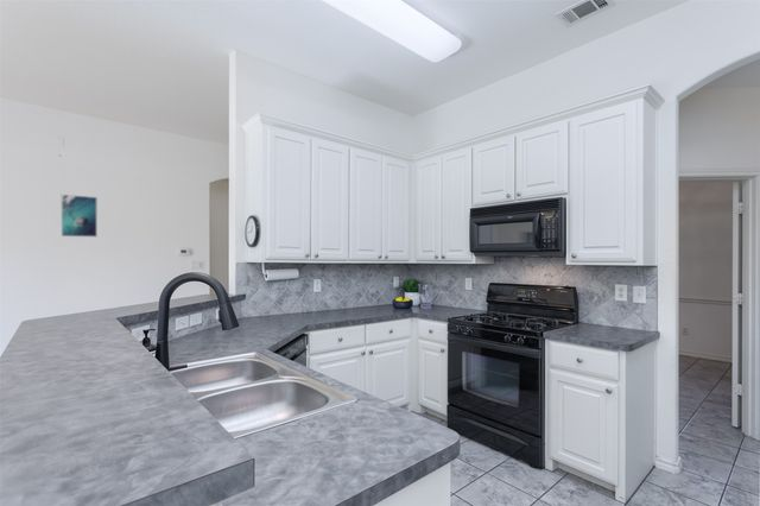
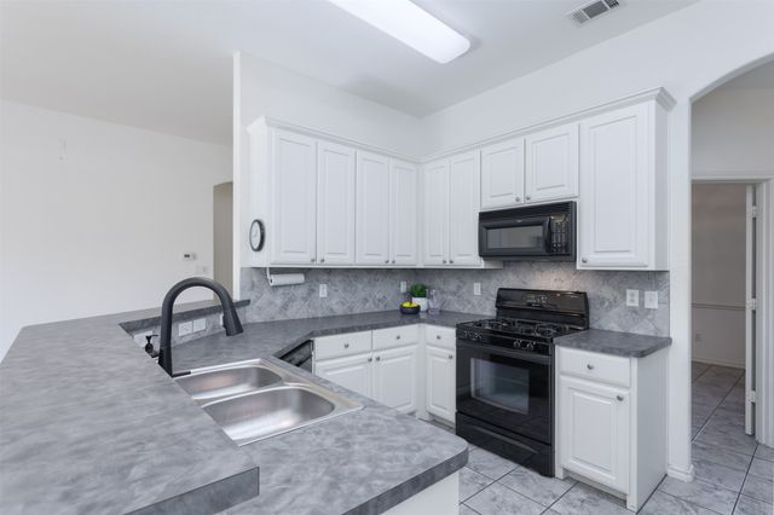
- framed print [61,194,99,238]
